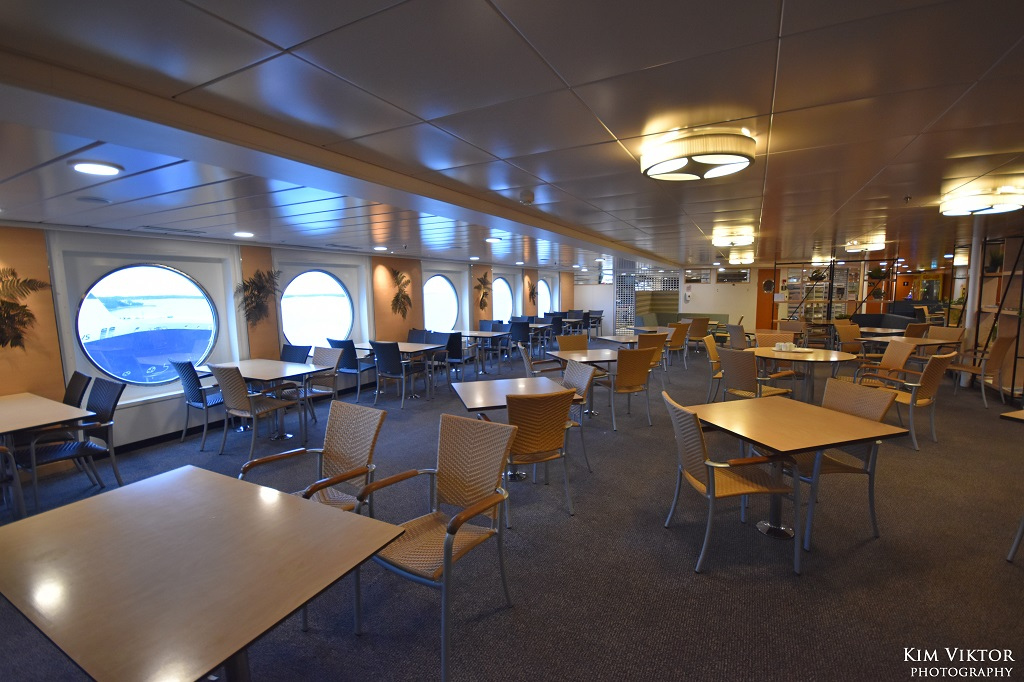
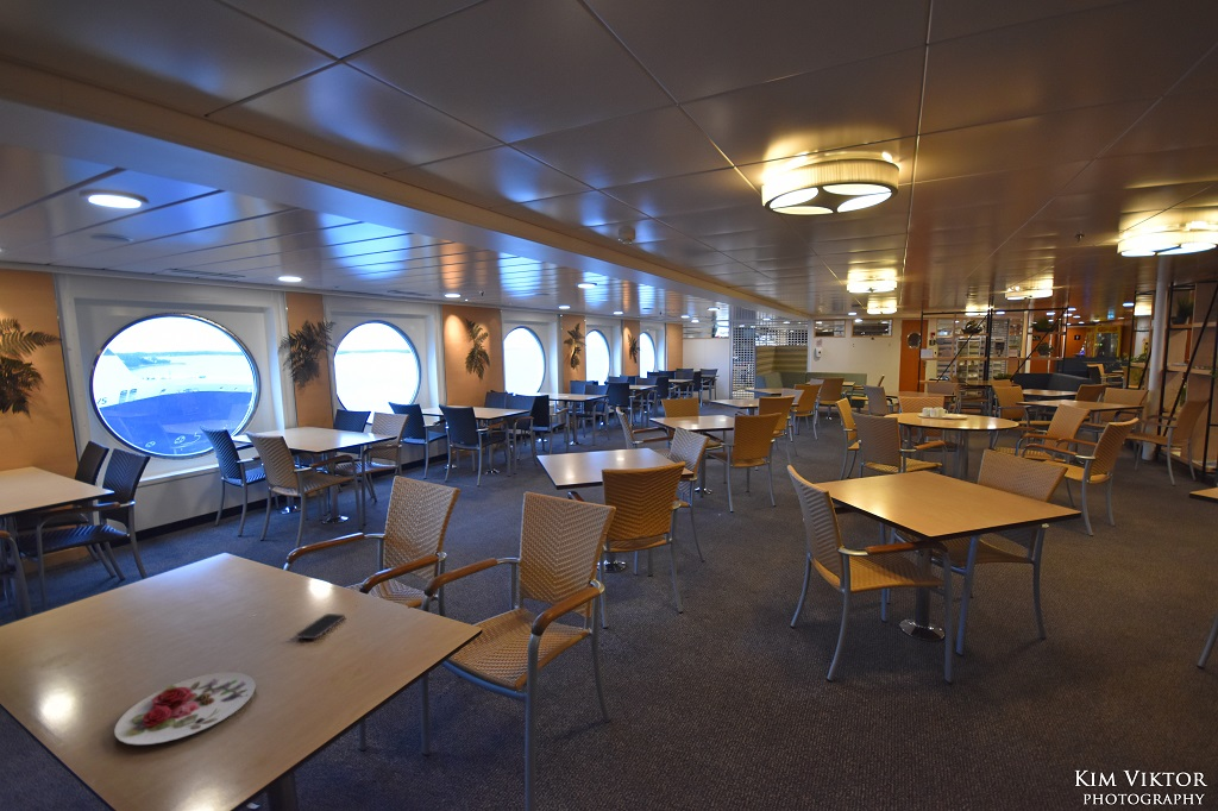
+ plate [113,671,257,746]
+ smartphone [295,612,346,640]
